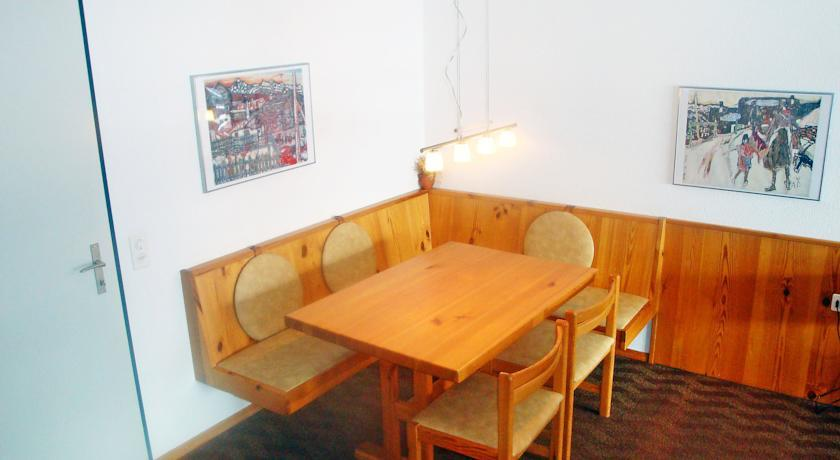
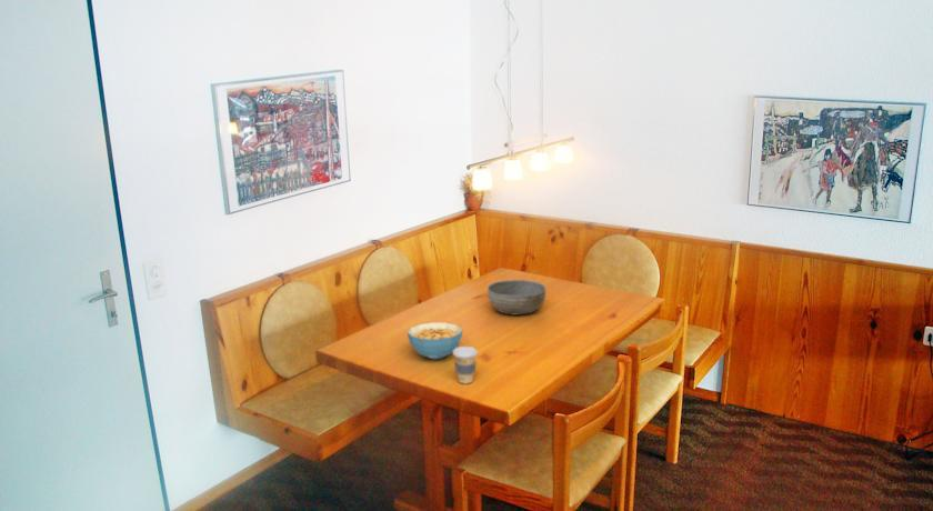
+ coffee cup [452,345,479,384]
+ bowl [486,279,548,315]
+ cereal bowl [407,321,464,360]
